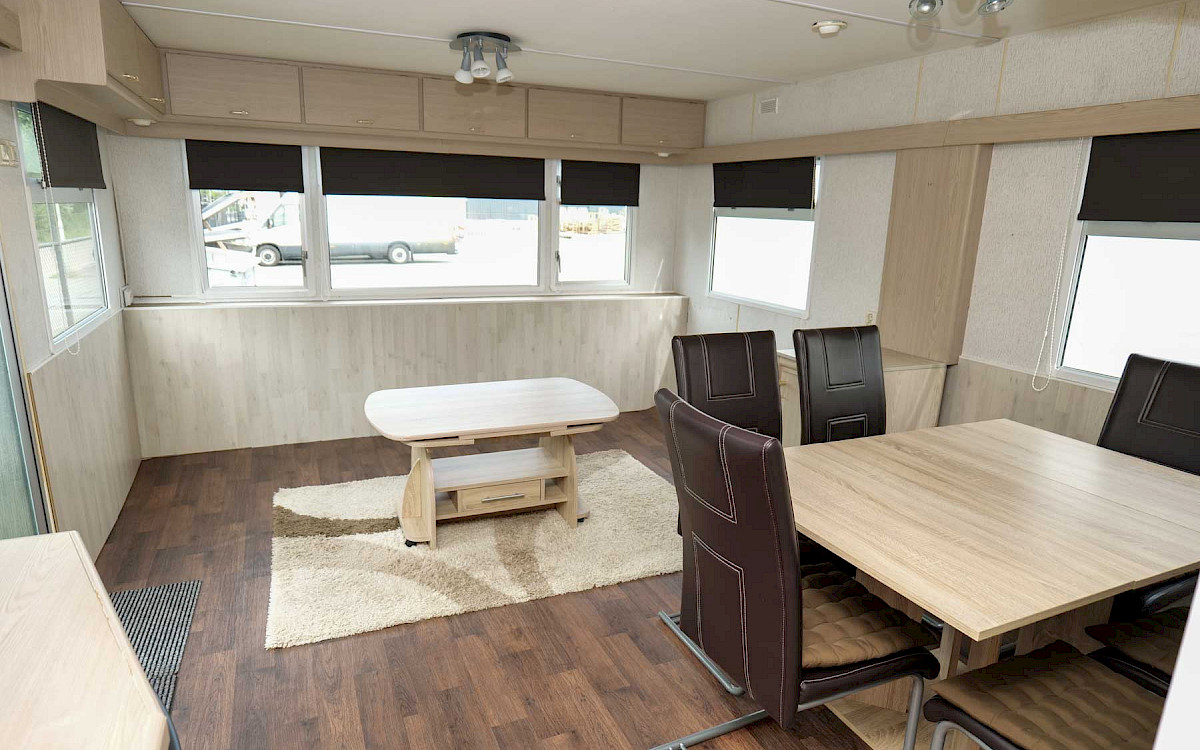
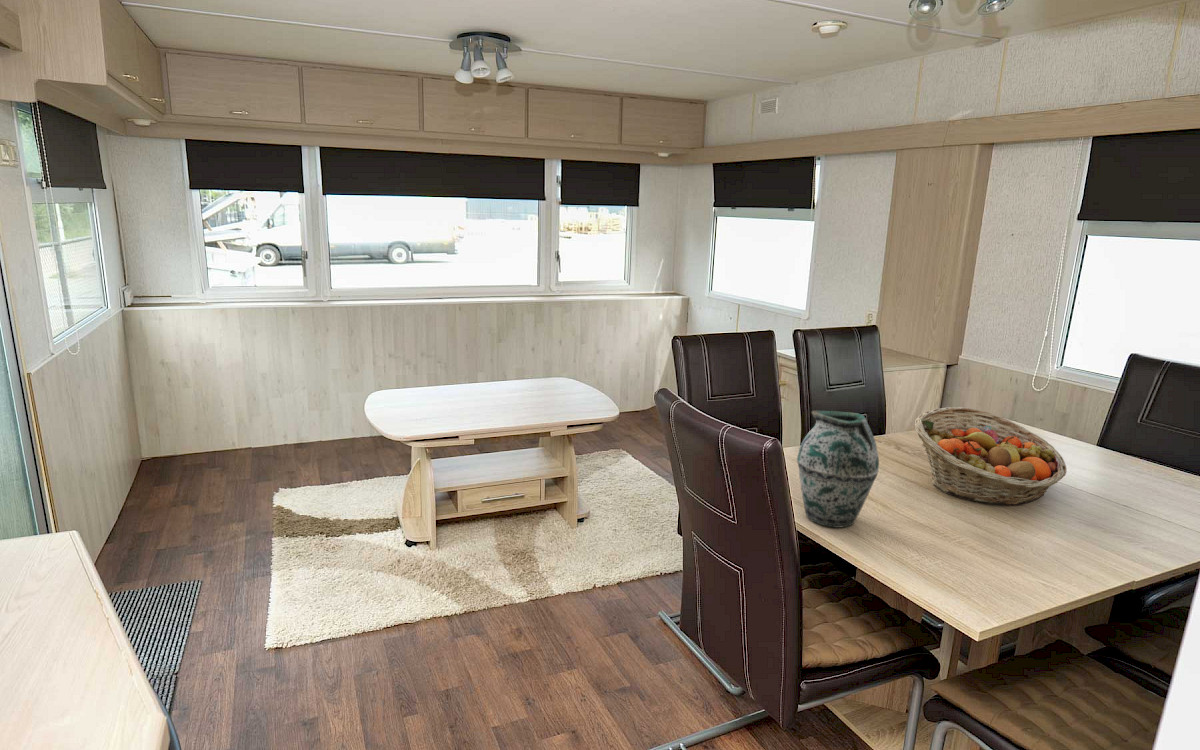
+ fruit basket [914,406,1068,507]
+ vase [796,410,880,529]
